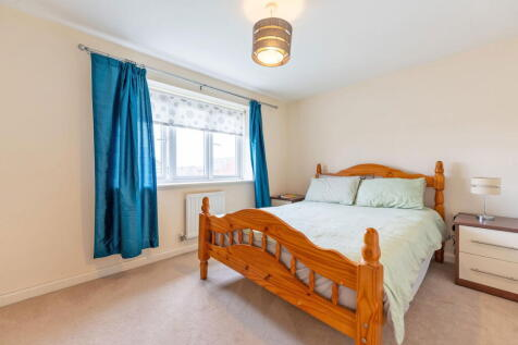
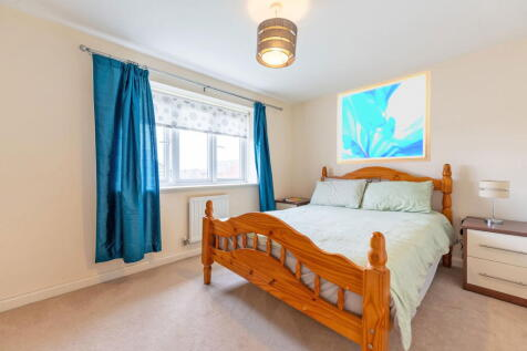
+ wall art [337,69,432,165]
